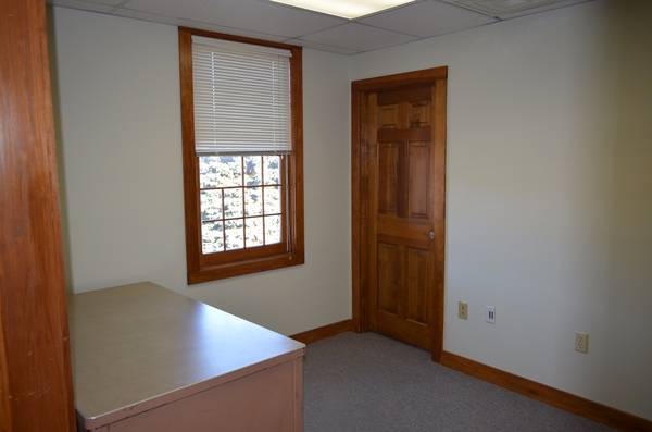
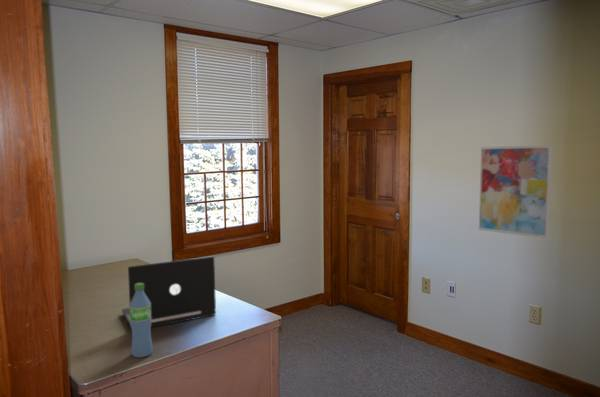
+ laptop [121,255,217,330]
+ water bottle [129,283,154,359]
+ wall art [478,145,554,239]
